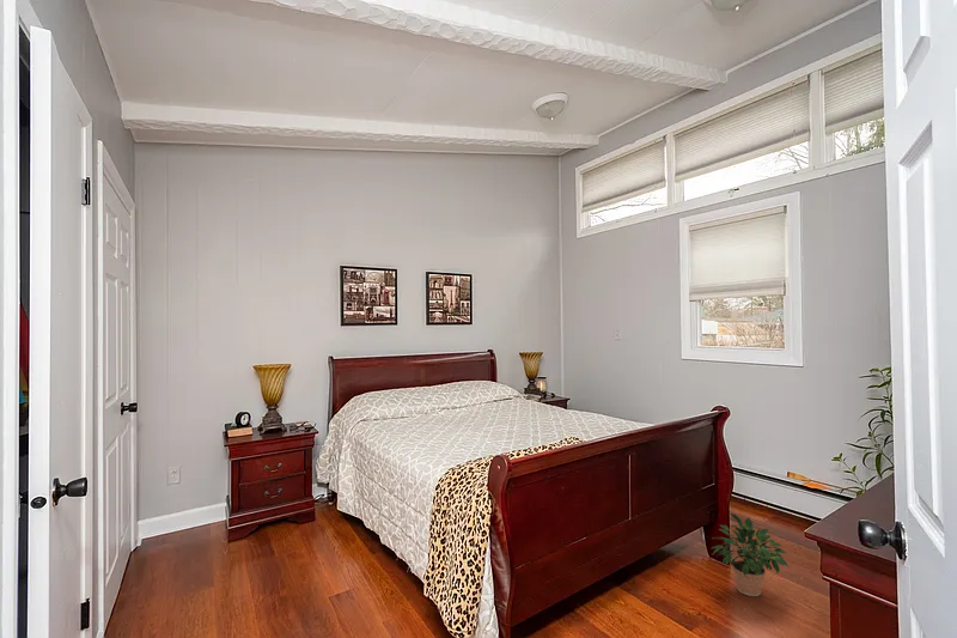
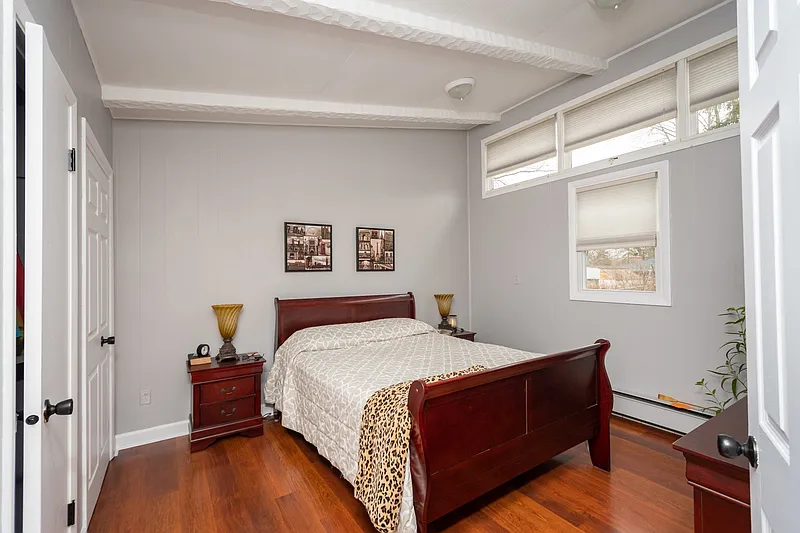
- potted plant [711,512,790,597]
